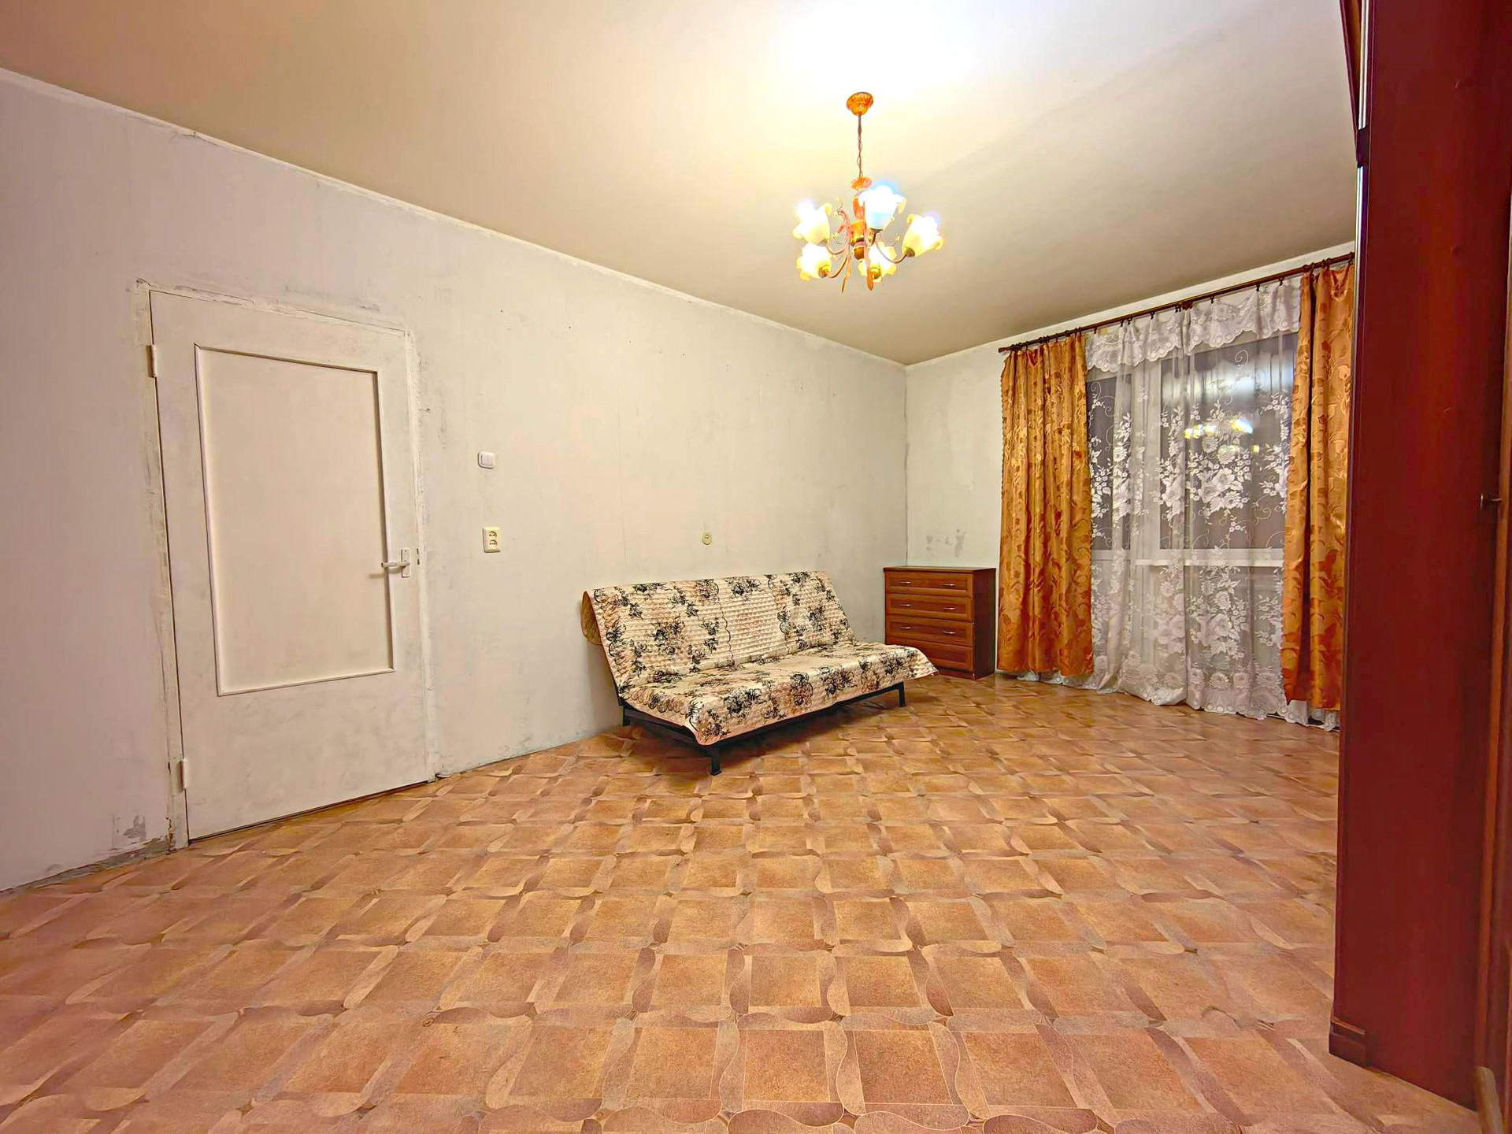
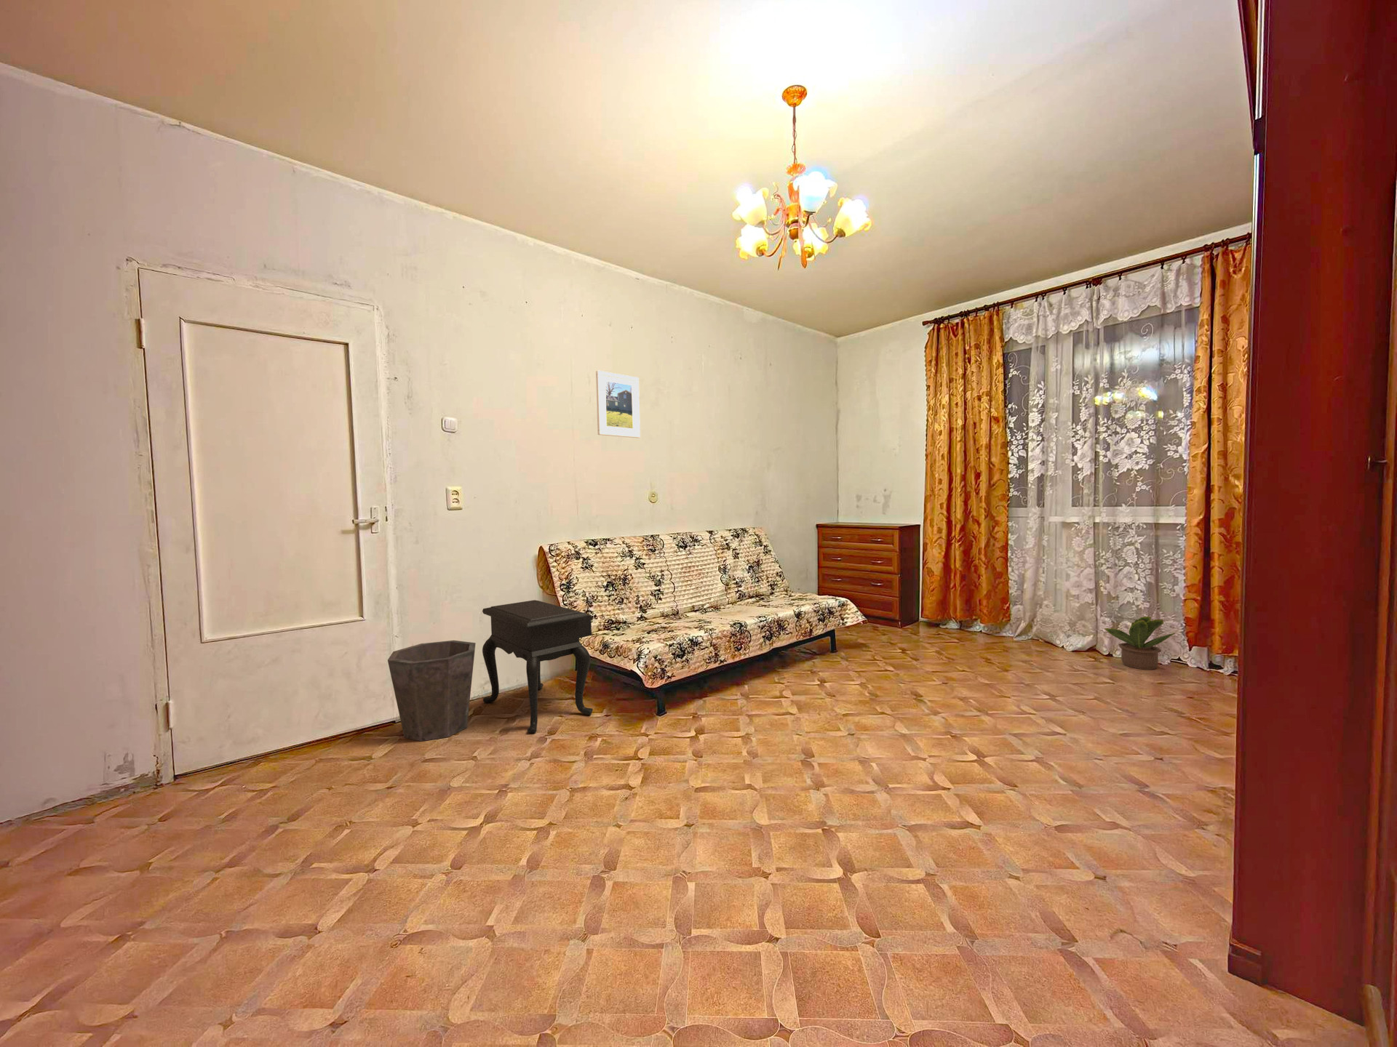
+ waste bin [387,640,476,742]
+ side table [482,599,594,734]
+ potted plant [1103,616,1176,671]
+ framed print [595,371,641,439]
